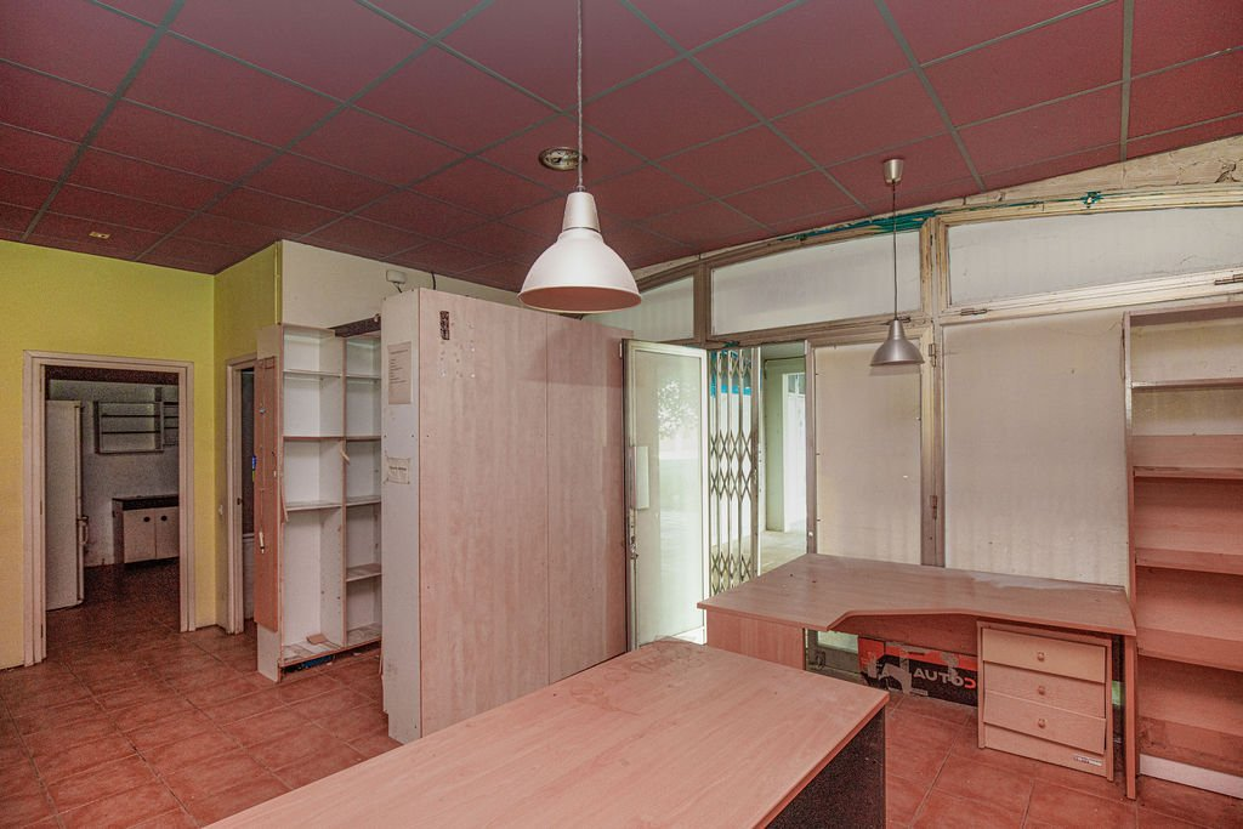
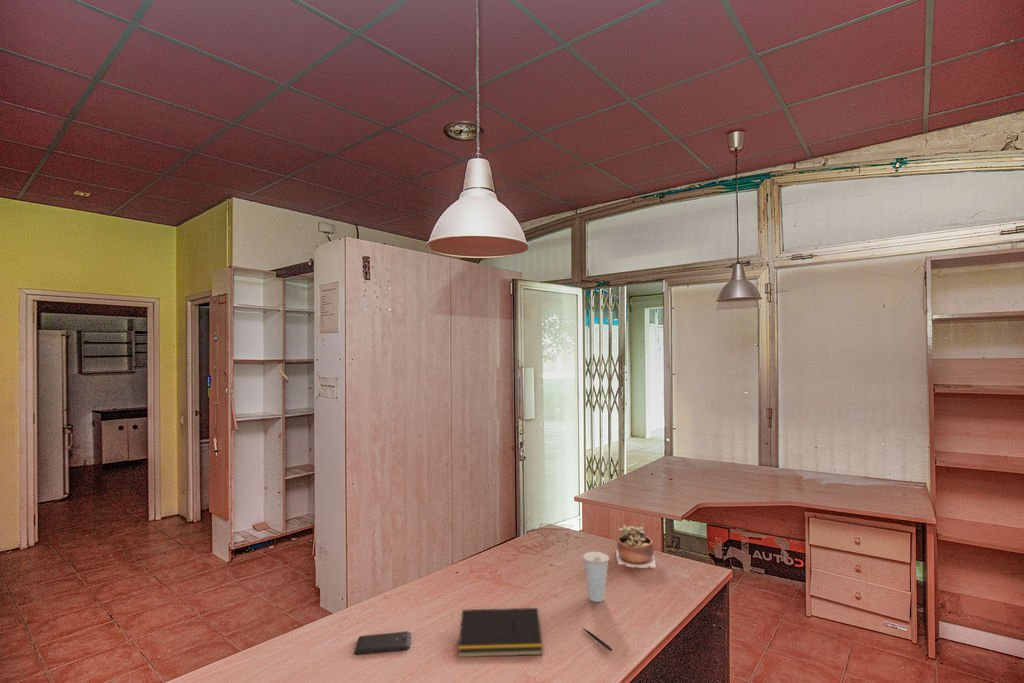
+ notepad [457,607,544,658]
+ smartphone [354,630,412,656]
+ cup [582,551,610,603]
+ pen [582,627,613,652]
+ succulent plant [615,524,657,570]
